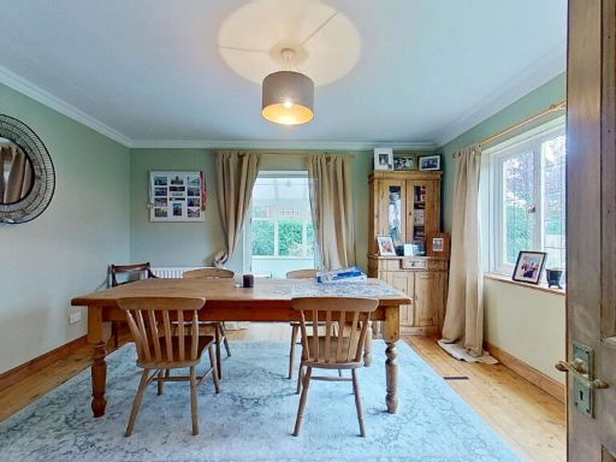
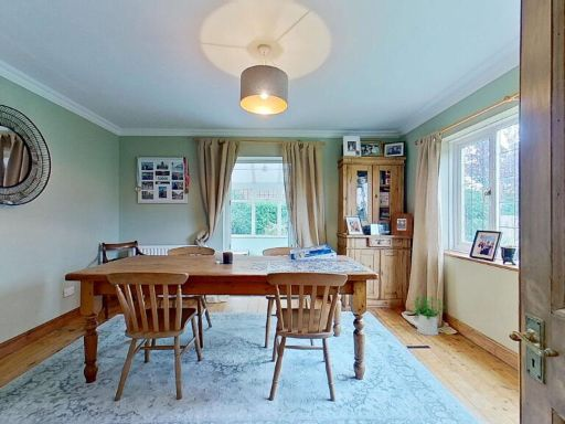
+ potted plant [411,294,446,337]
